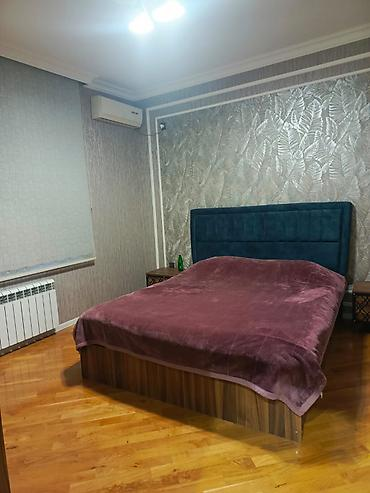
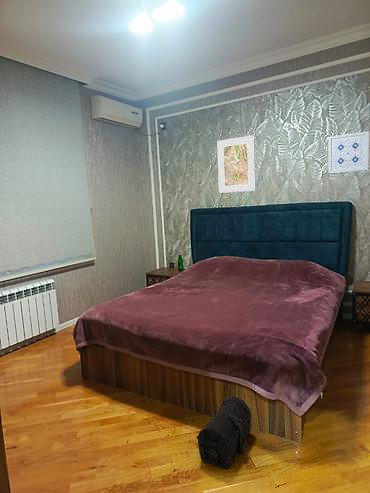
+ wall art [328,131,370,174]
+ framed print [216,134,256,194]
+ treasure chest [195,396,252,470]
